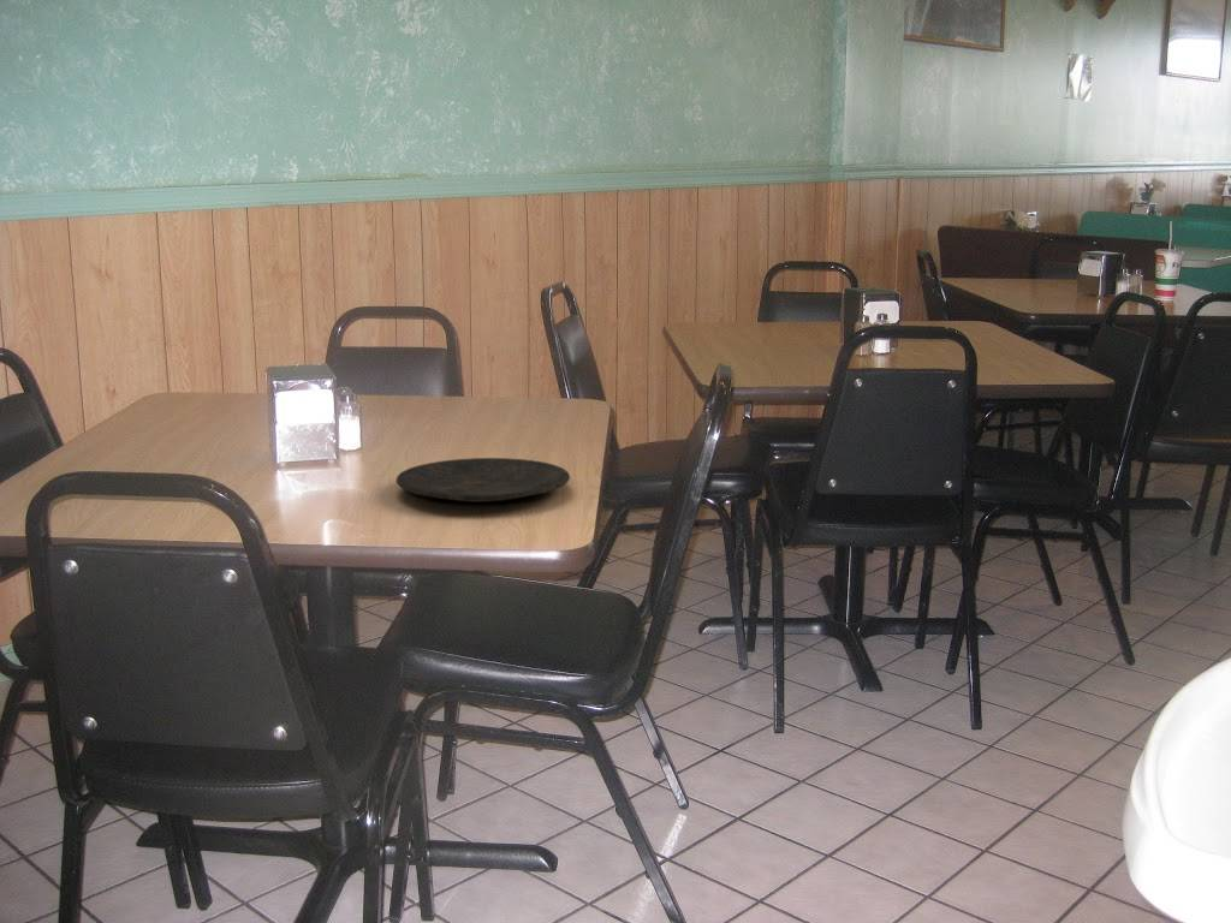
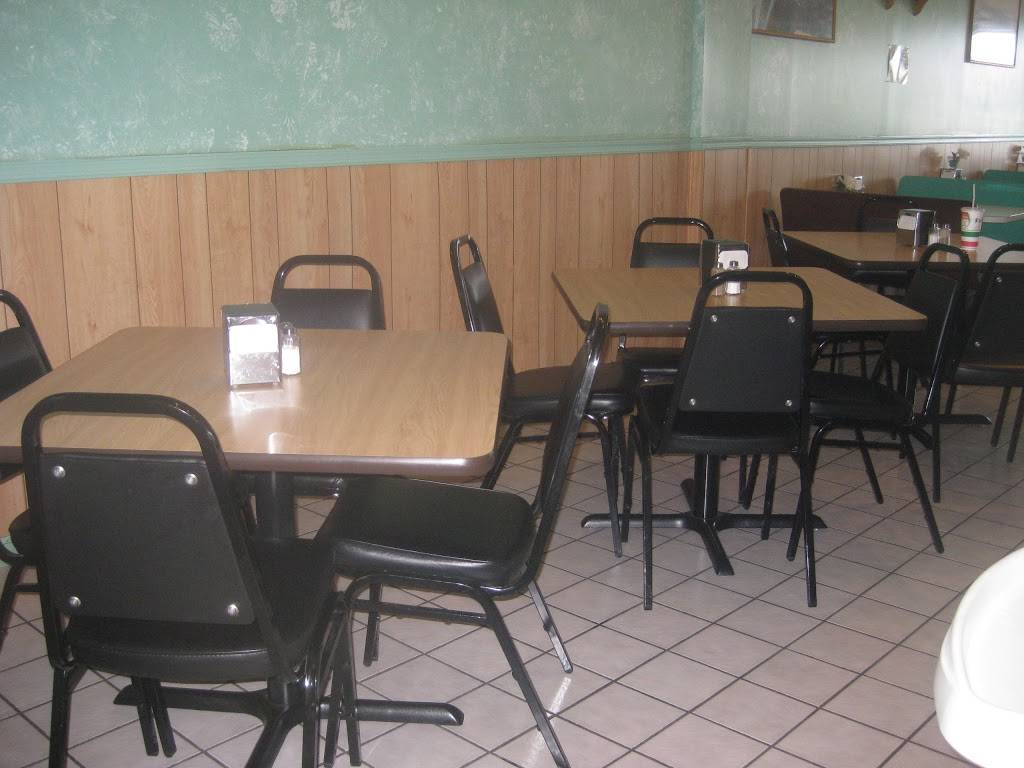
- plate [394,457,571,504]
